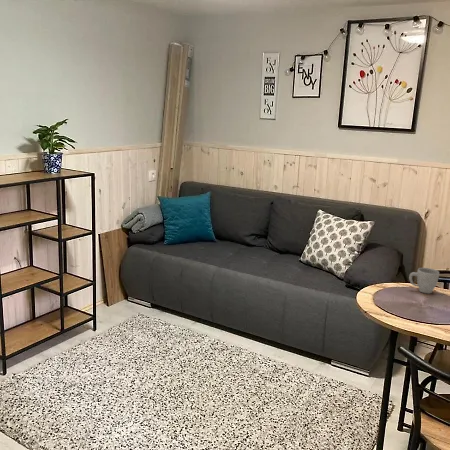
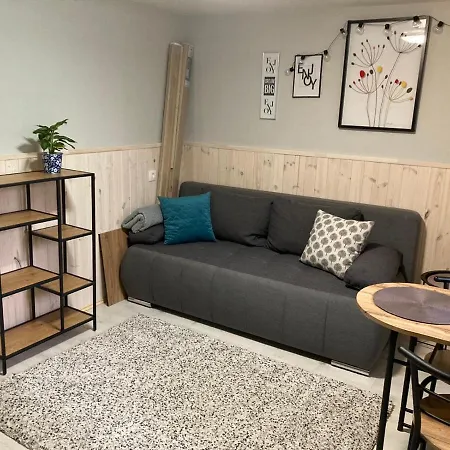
- mug [408,267,440,294]
